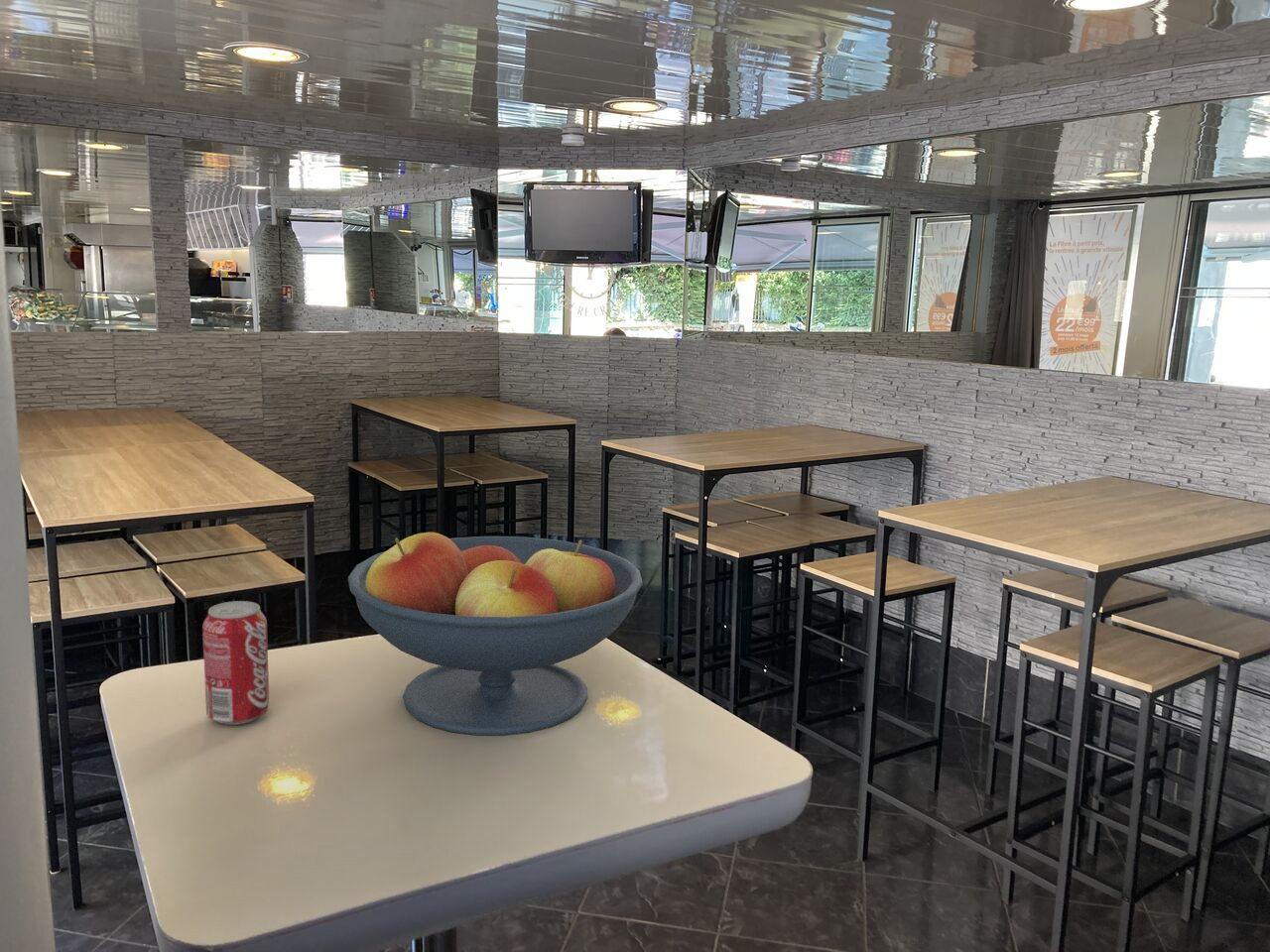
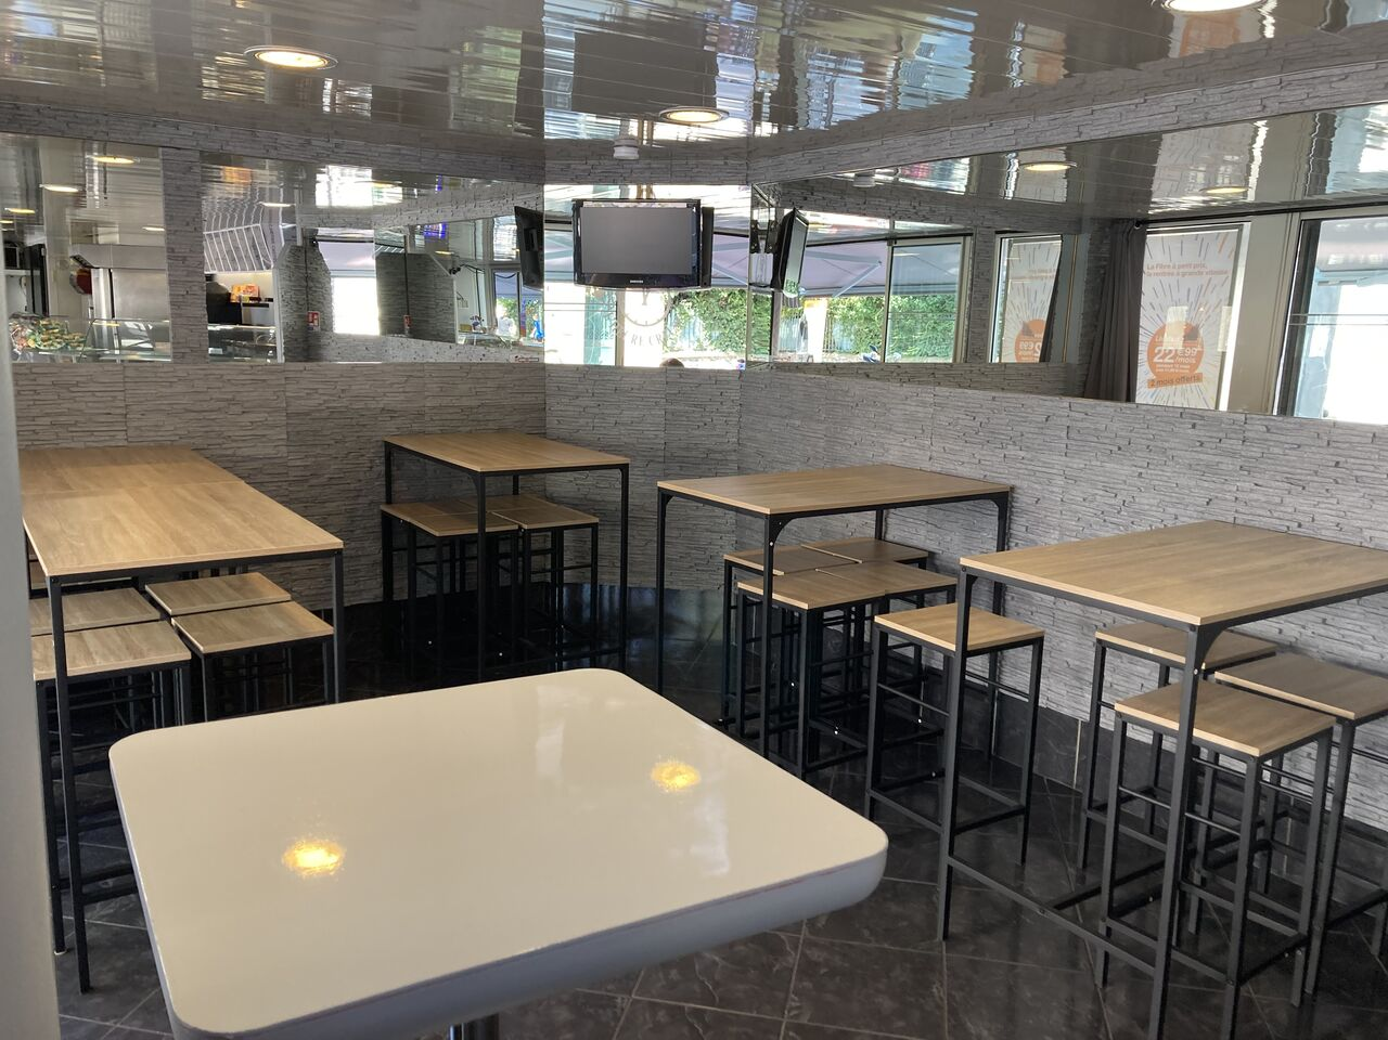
- beverage can [201,600,271,726]
- fruit bowl [347,532,644,737]
